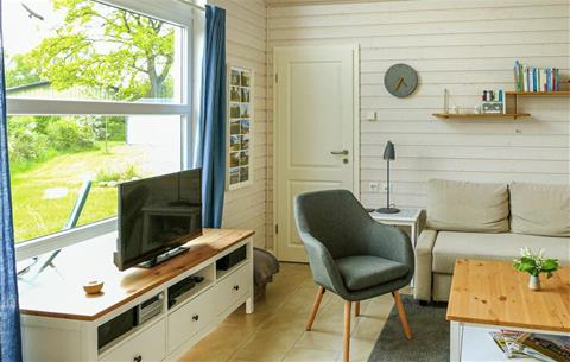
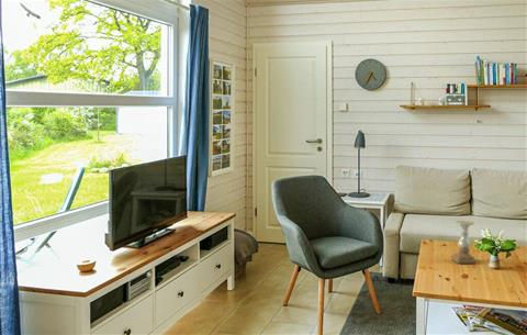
+ candle holder [451,220,478,265]
